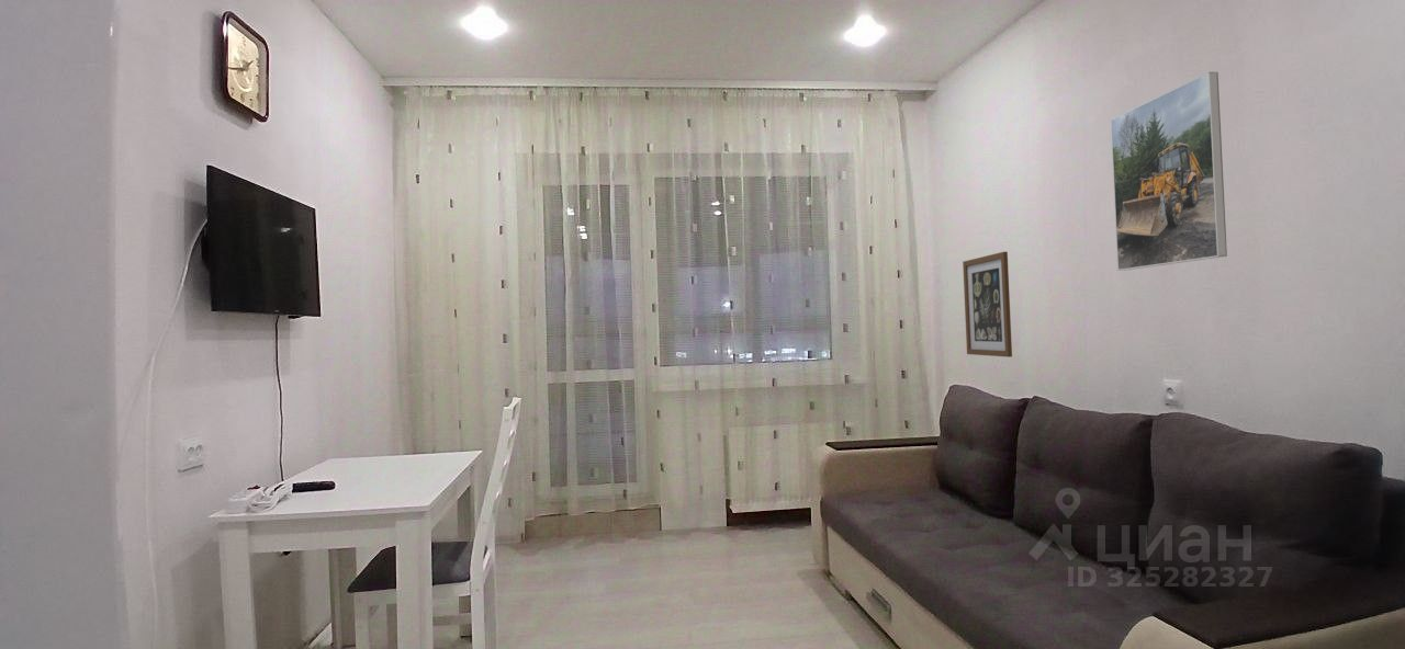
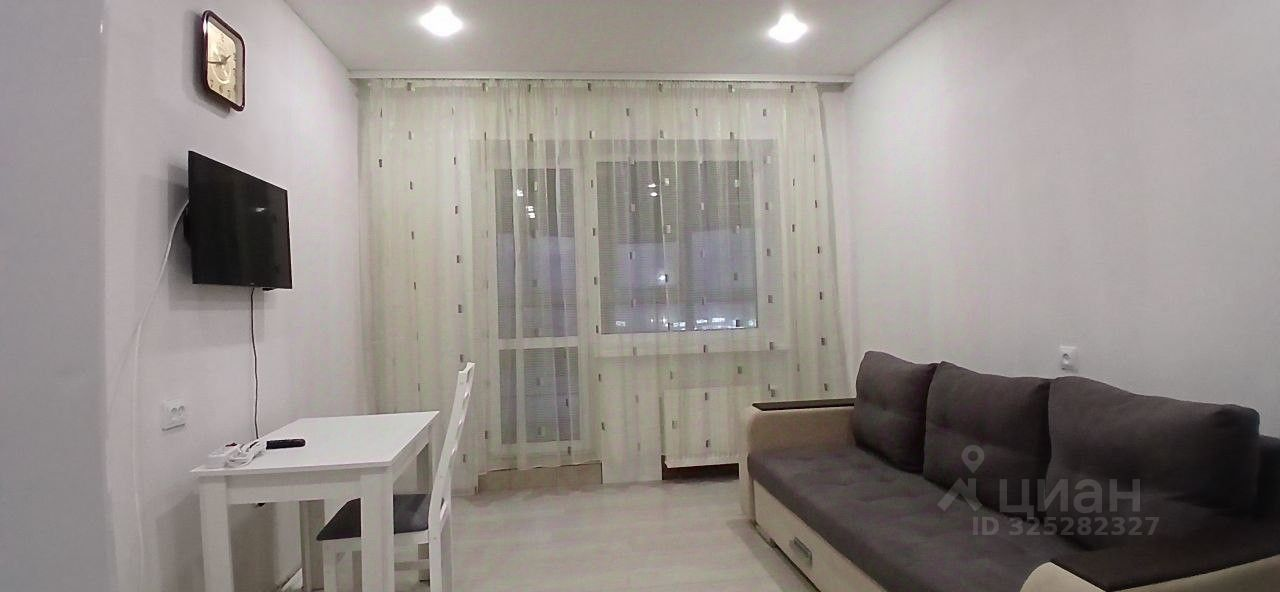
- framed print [1110,71,1228,272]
- wall art [962,251,1013,358]
